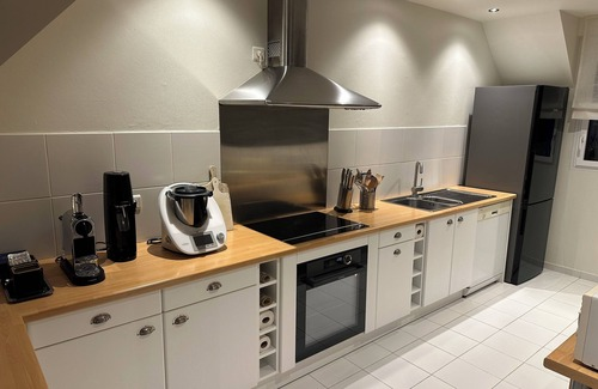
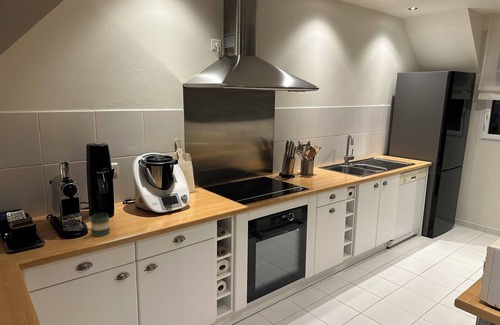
+ mug [83,211,111,237]
